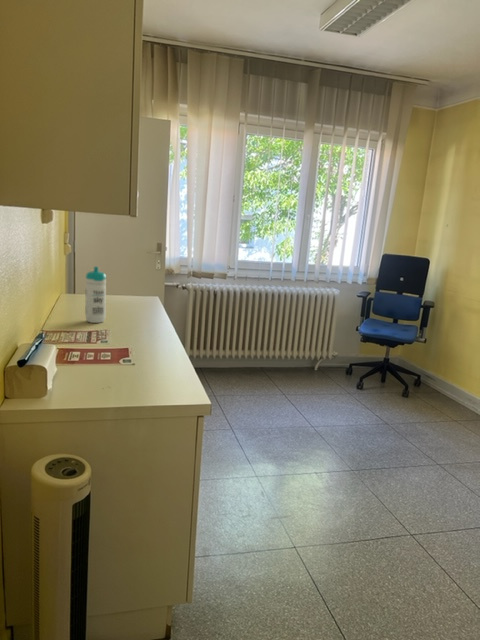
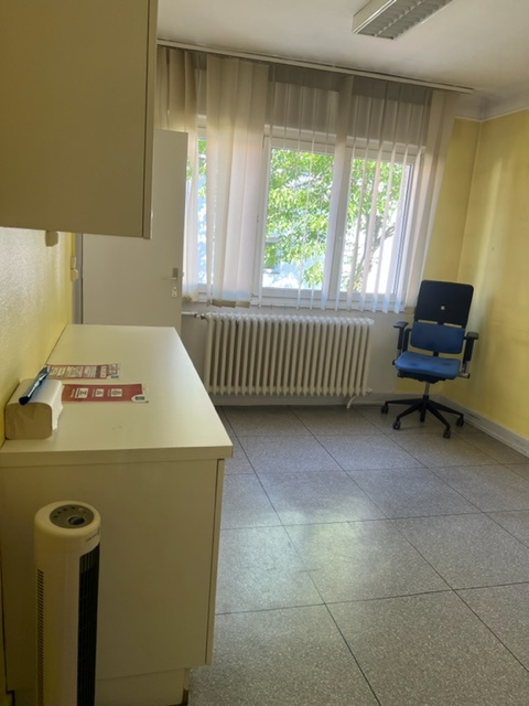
- water bottle [84,266,107,324]
